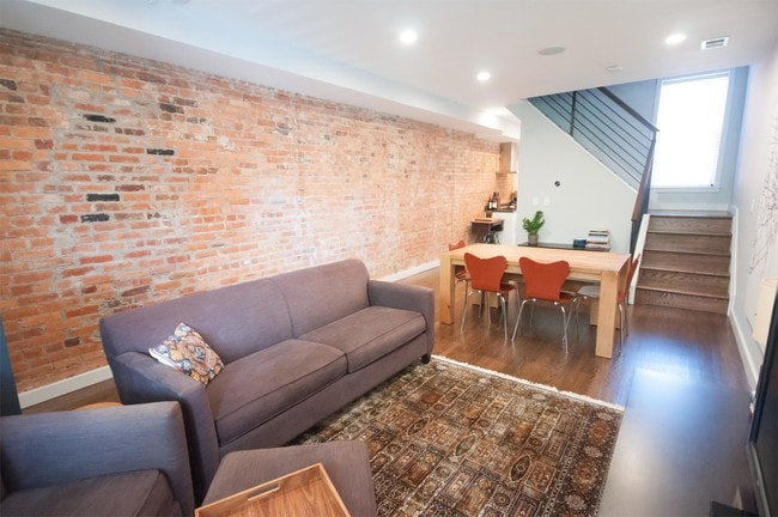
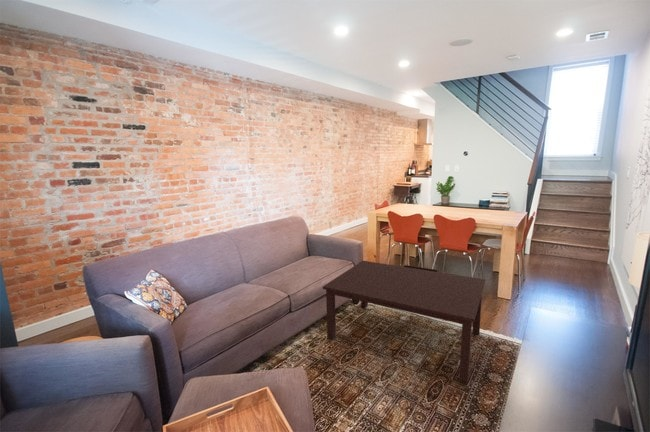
+ coffee table [322,260,486,384]
